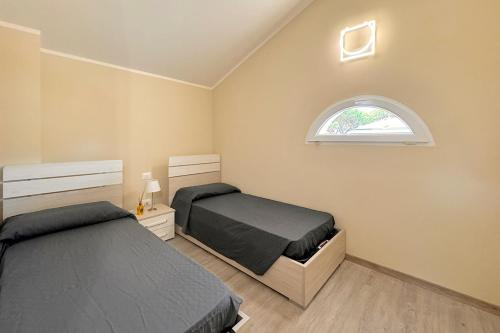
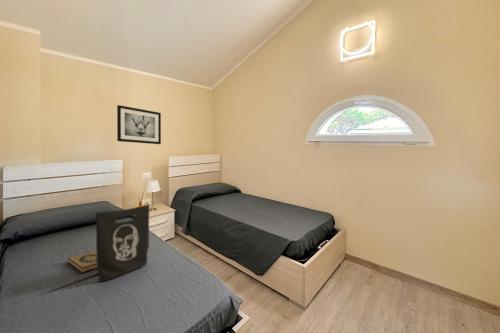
+ wall art [116,104,162,145]
+ hardback book [67,250,97,274]
+ tote bag [95,204,150,283]
